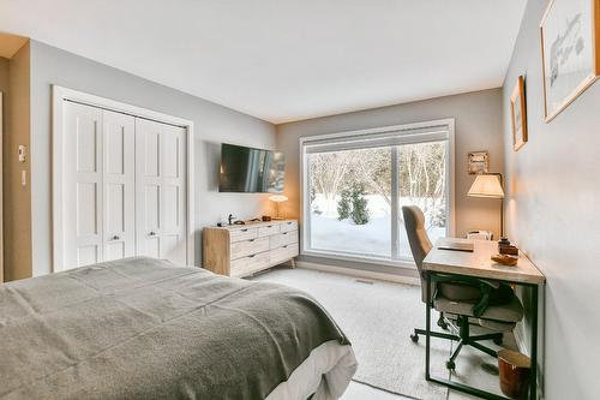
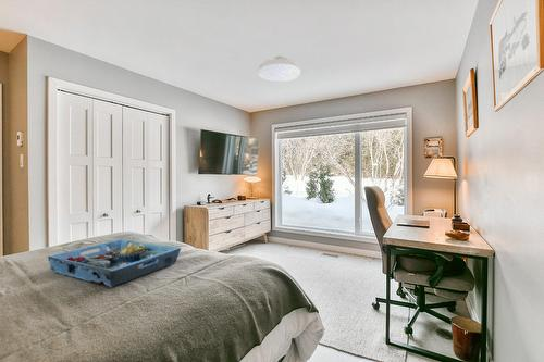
+ ceiling light [257,55,301,83]
+ serving tray [47,238,182,288]
